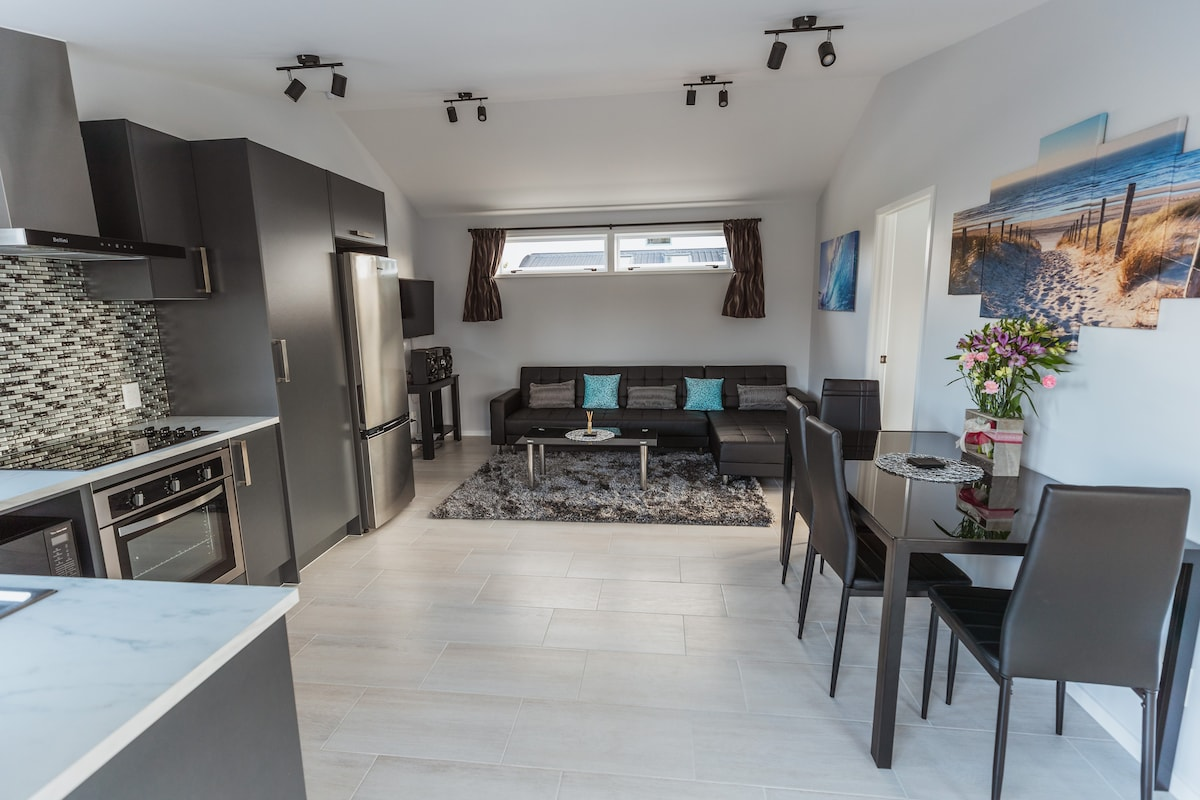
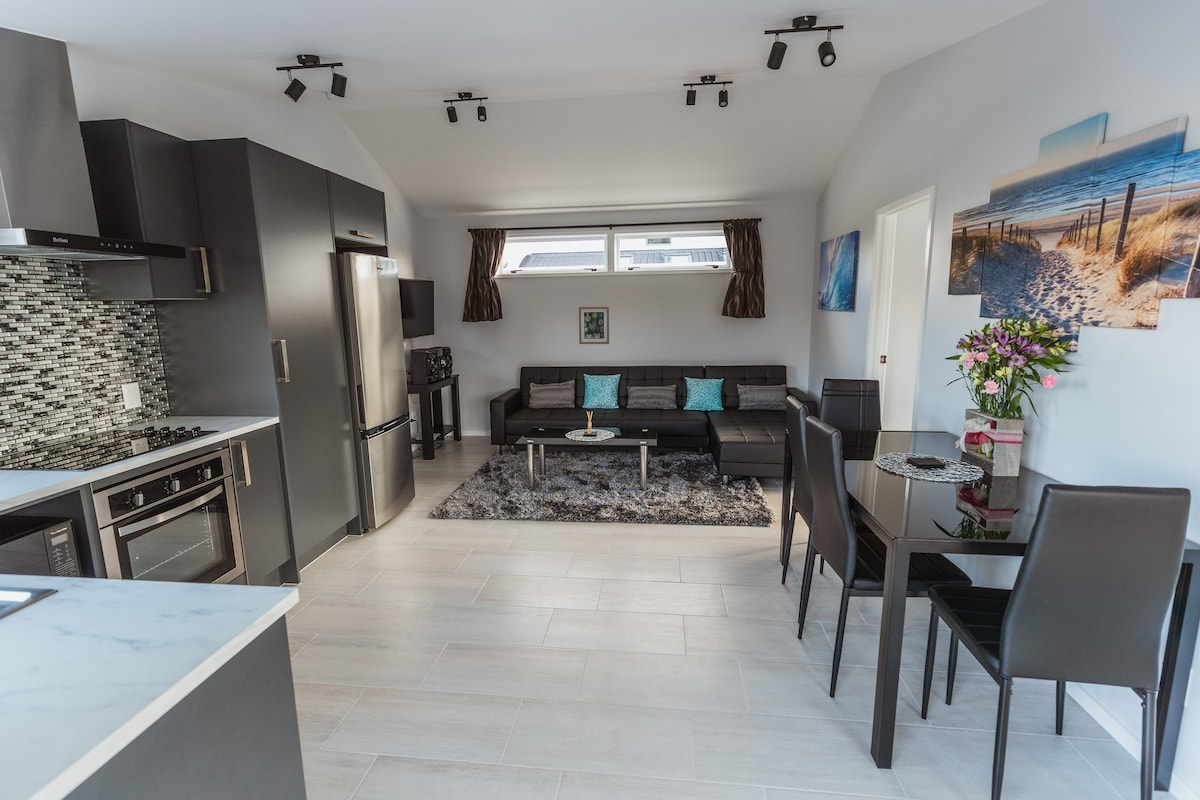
+ wall art [578,306,610,345]
